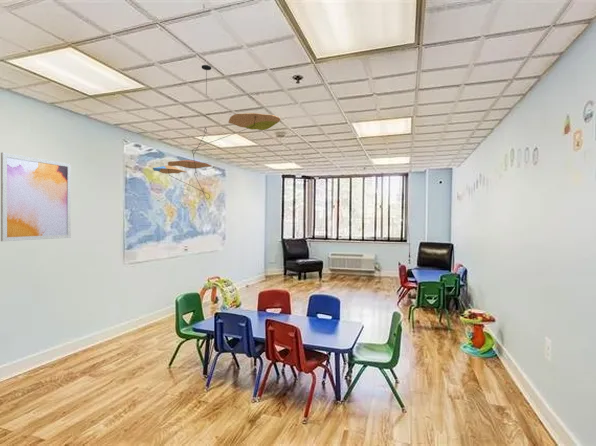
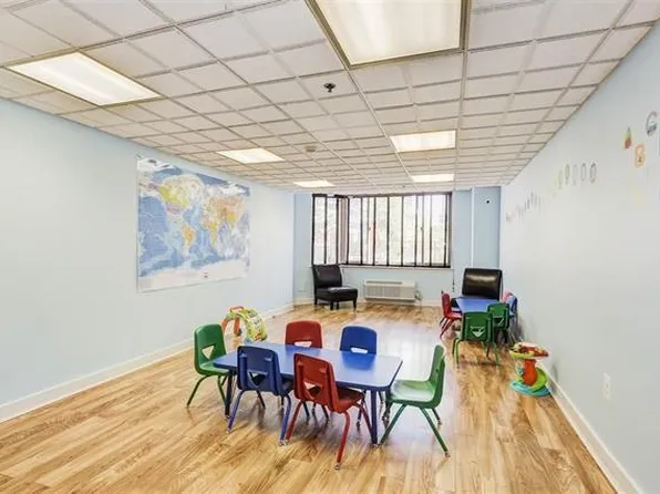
- ceiling mobile [152,64,281,200]
- wall art [0,152,72,242]
